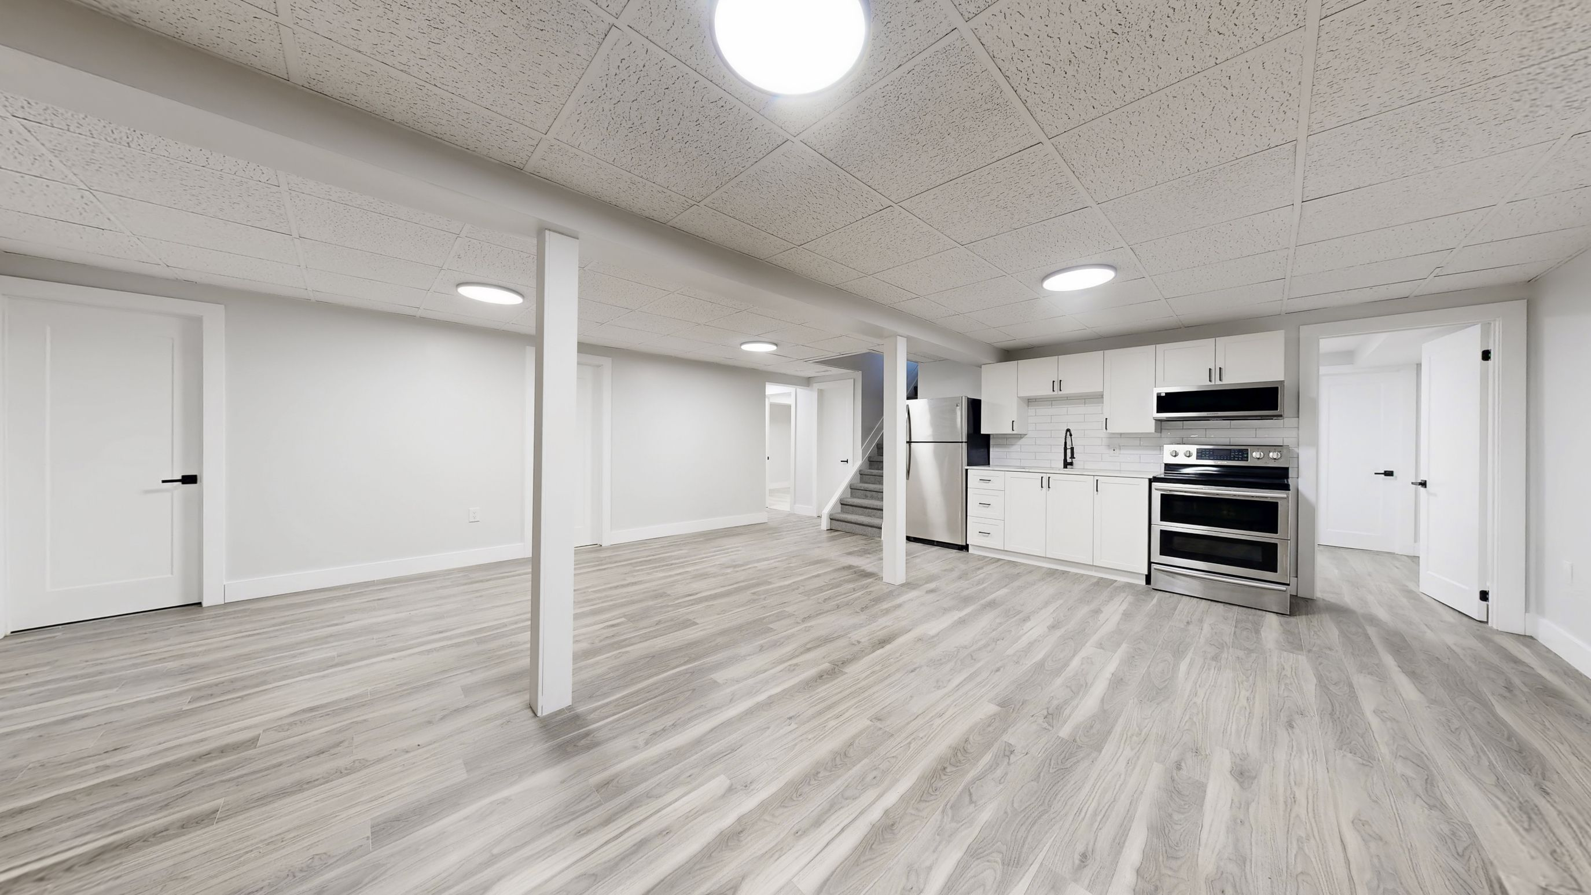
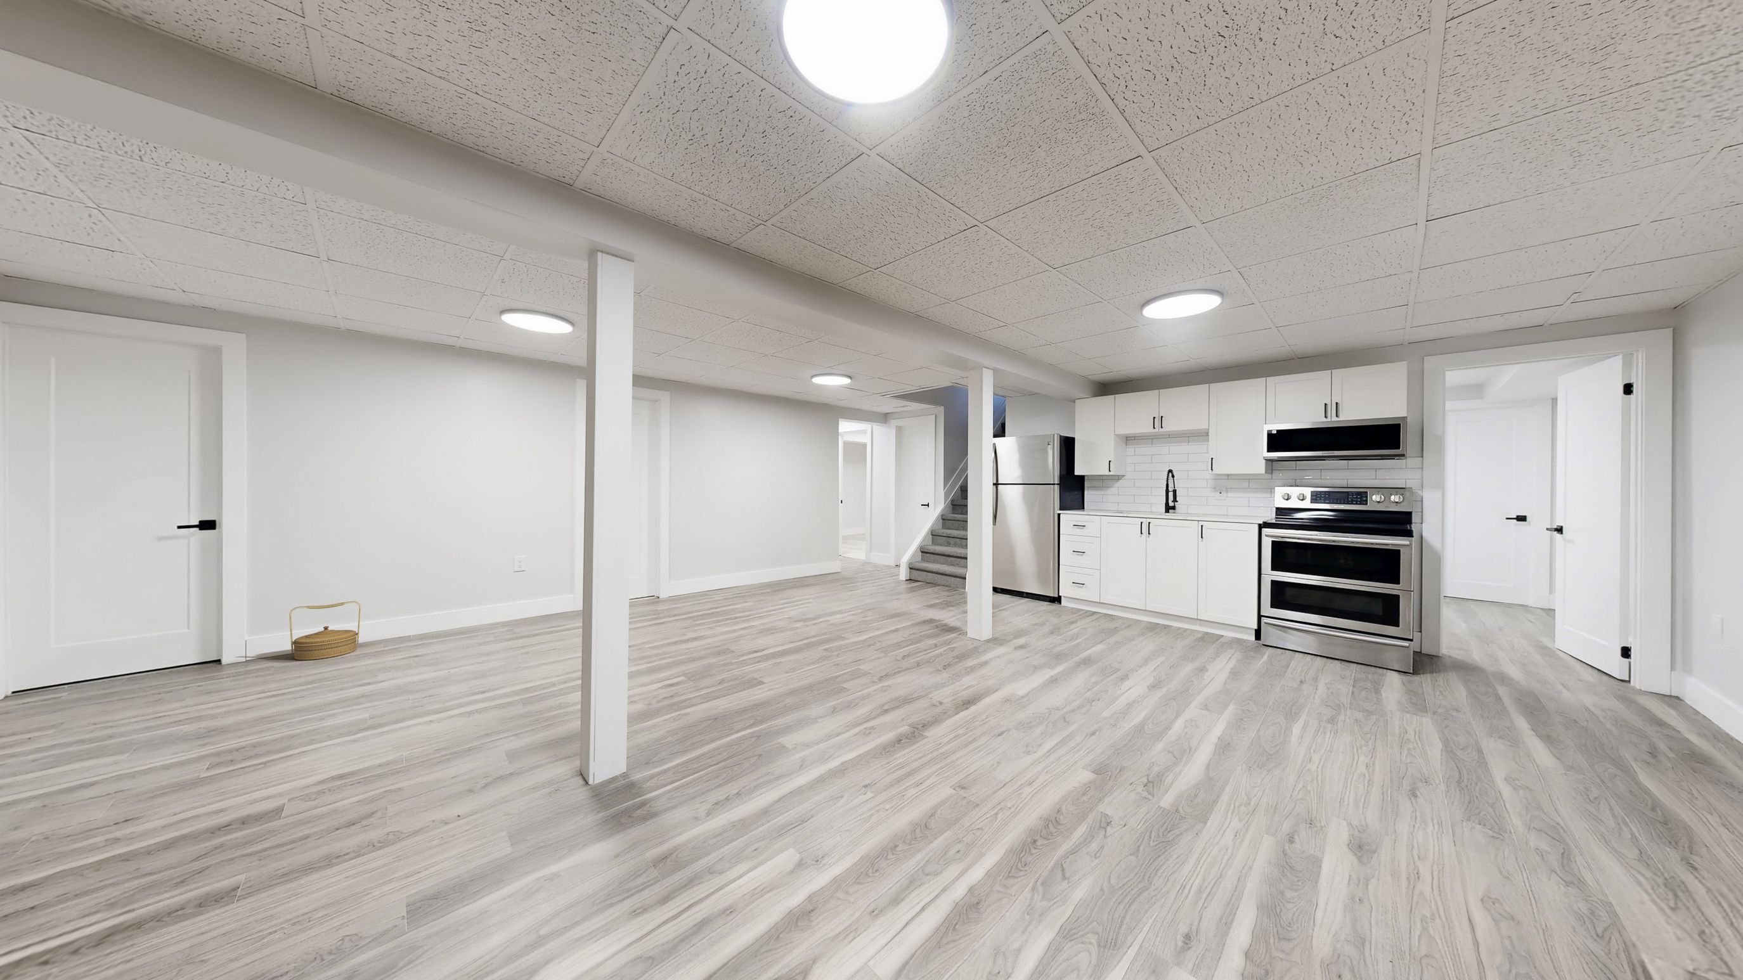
+ basket [289,601,362,661]
